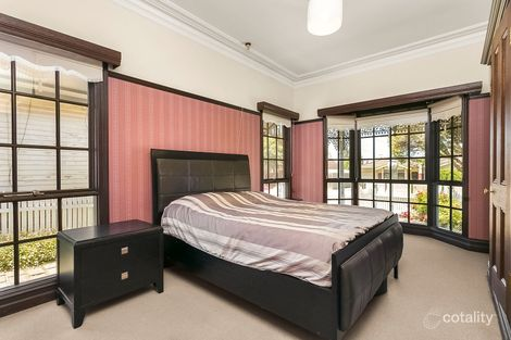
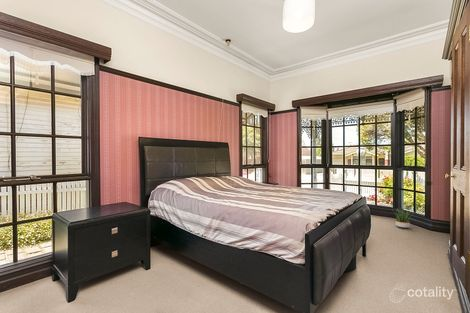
+ potted plant [391,208,415,229]
